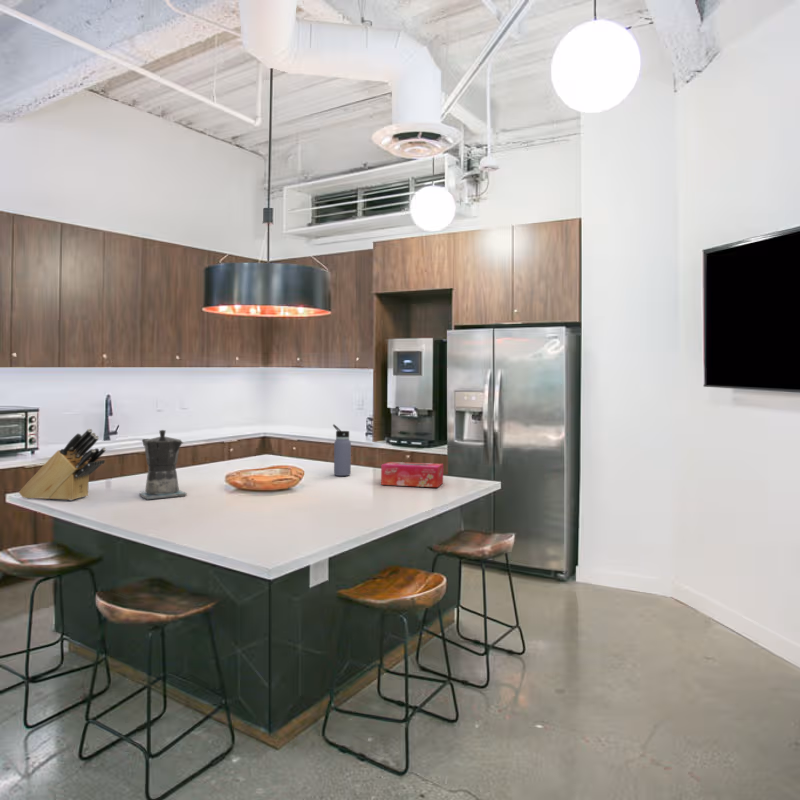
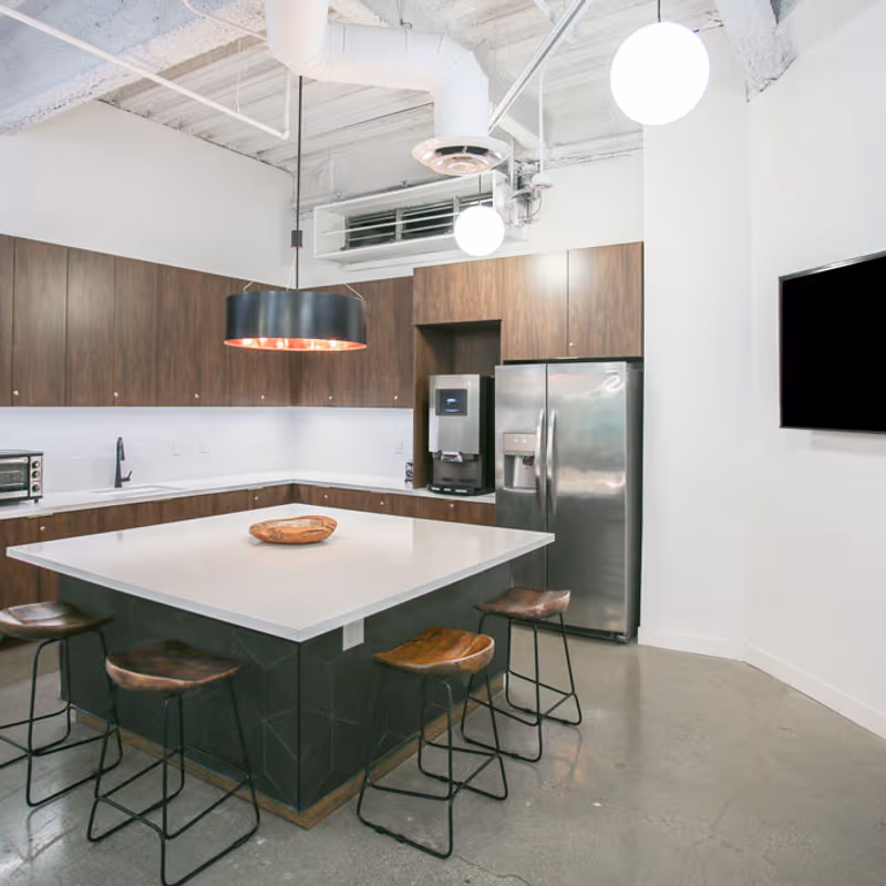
- coffee maker [137,429,188,500]
- tissue box [380,461,444,488]
- knife block [18,428,107,501]
- water bottle [332,423,352,477]
